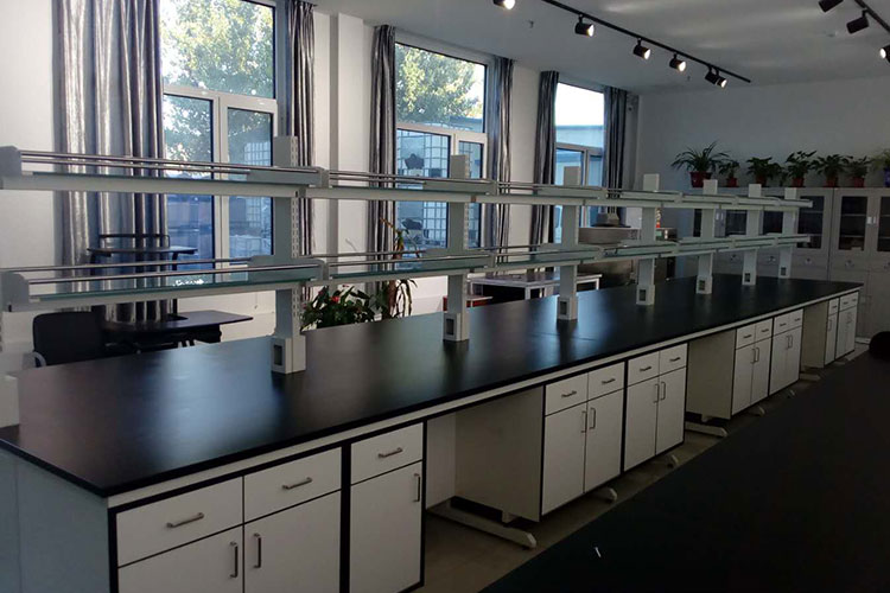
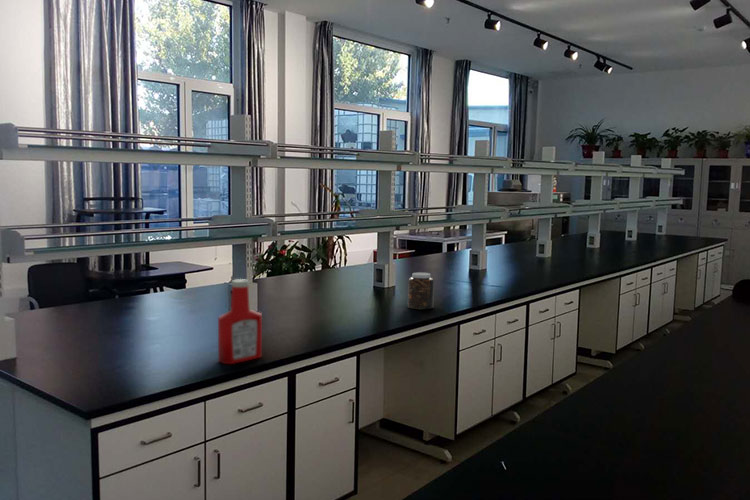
+ soap bottle [217,278,263,365]
+ jar [407,272,435,310]
